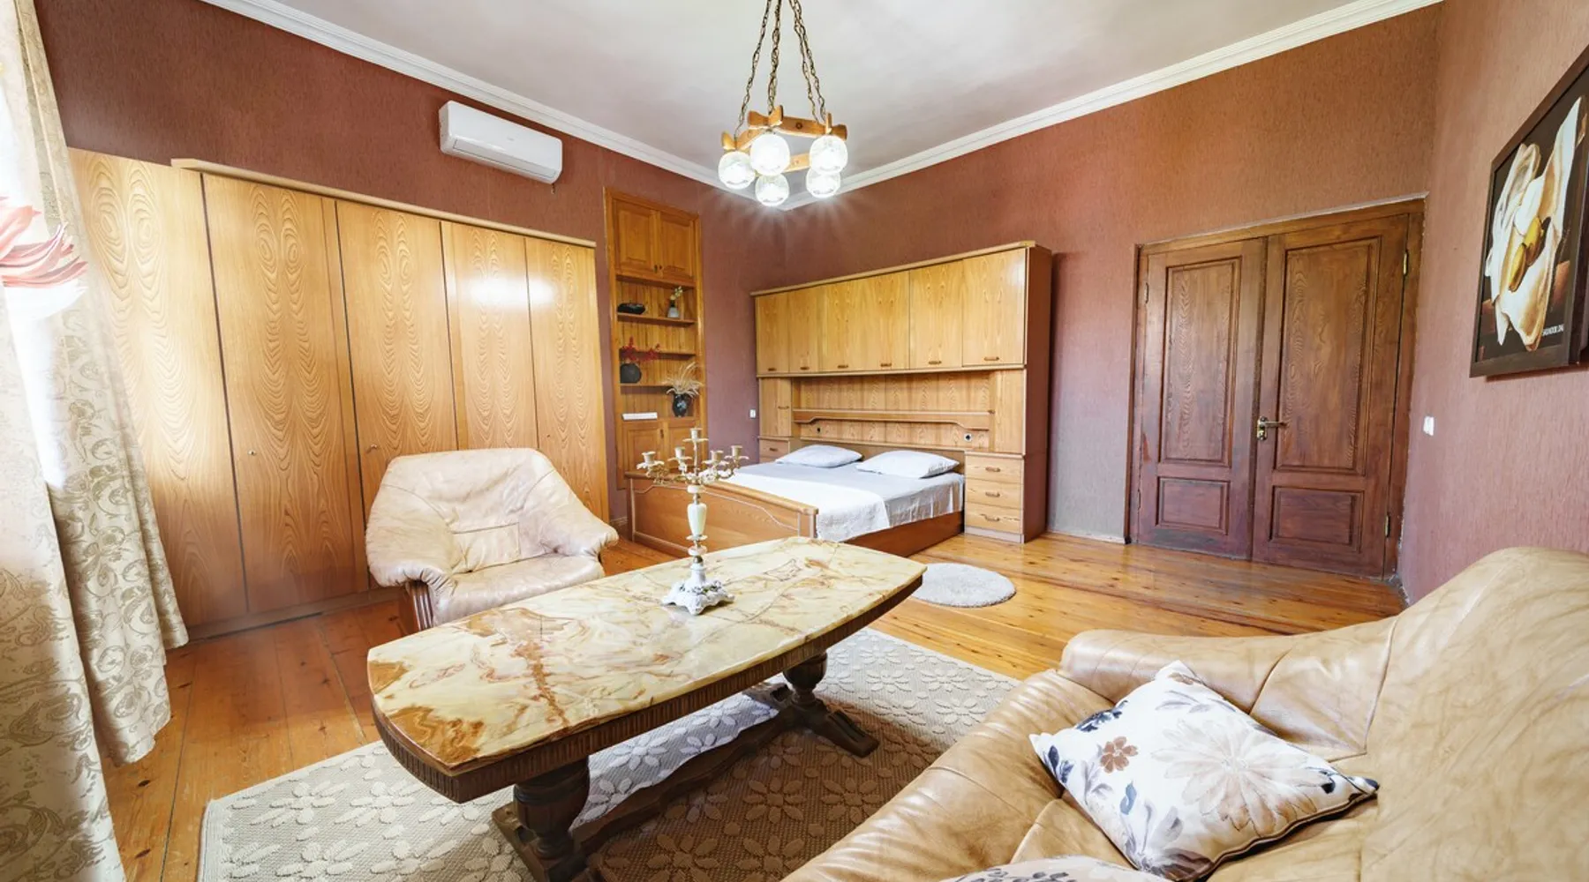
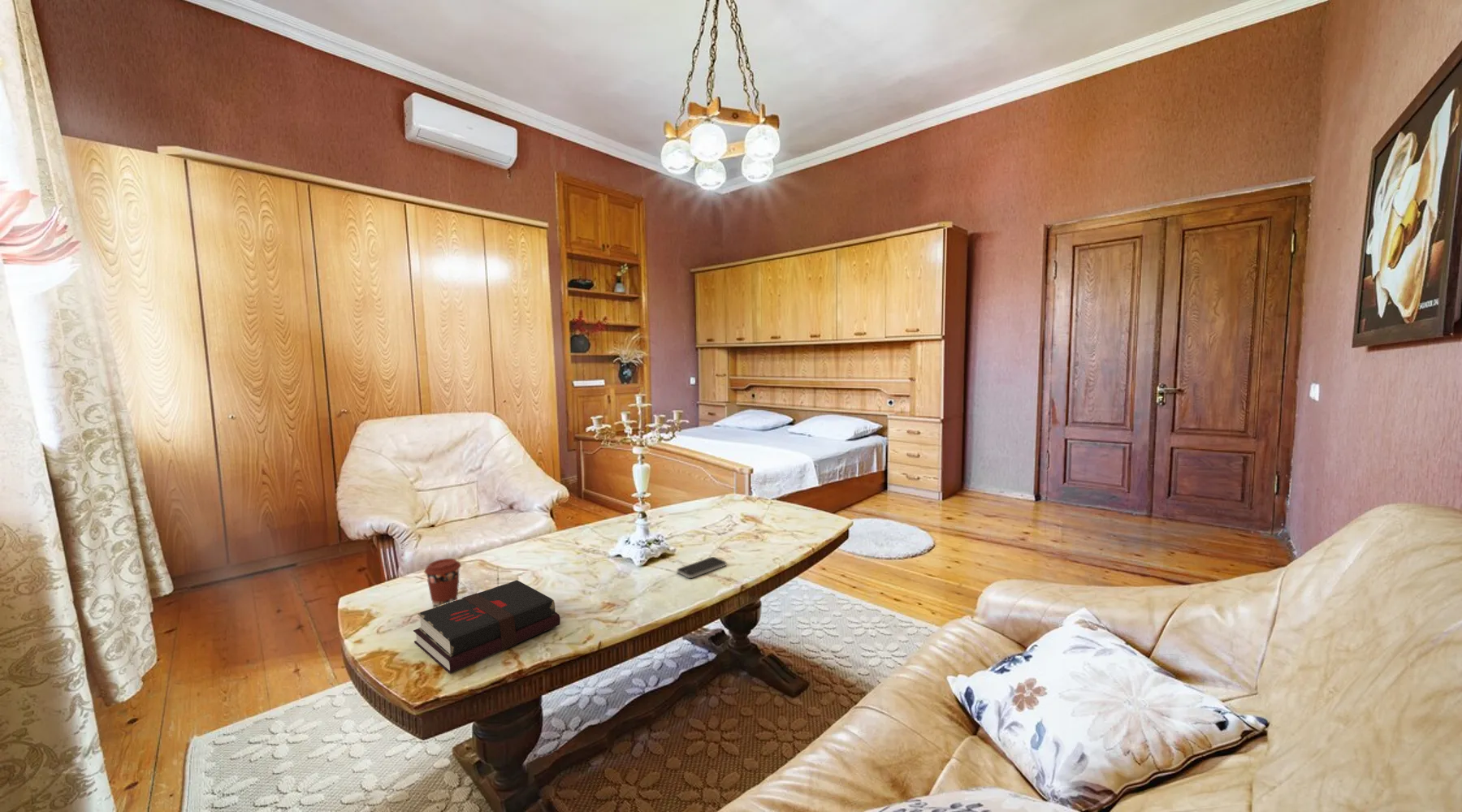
+ smartphone [677,556,727,579]
+ coffee cup [423,558,462,608]
+ hardback book [413,579,561,674]
